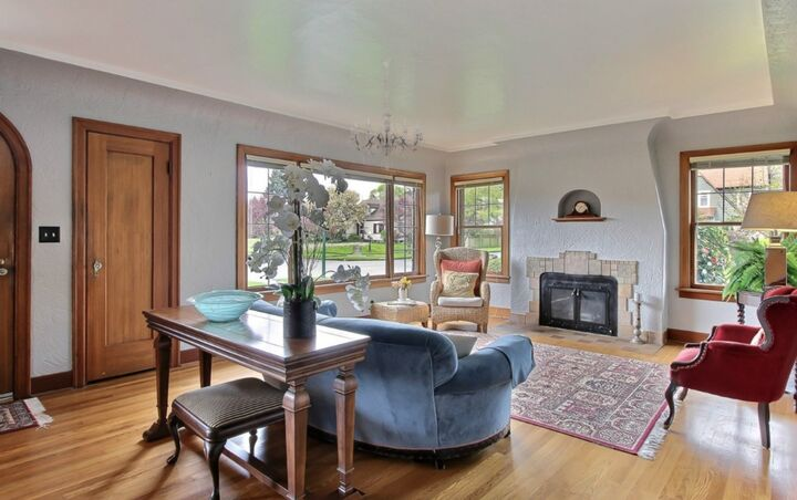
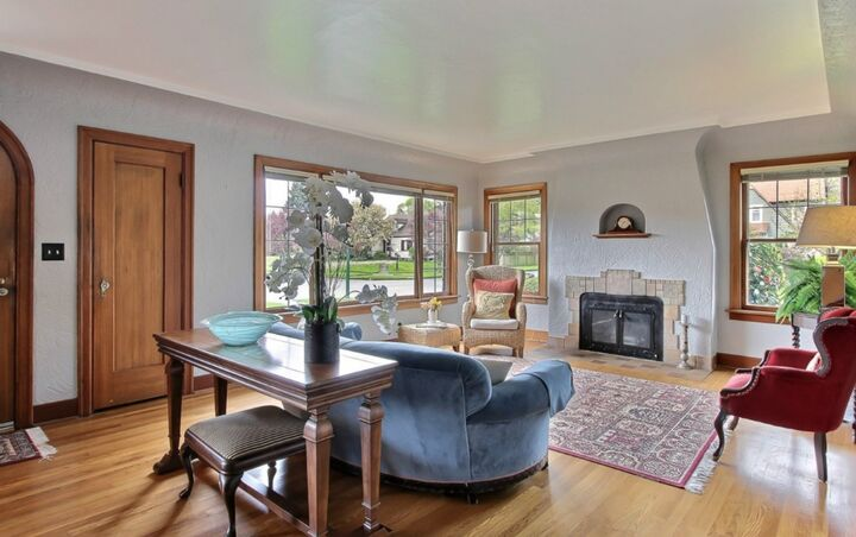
- chandelier [348,58,427,171]
